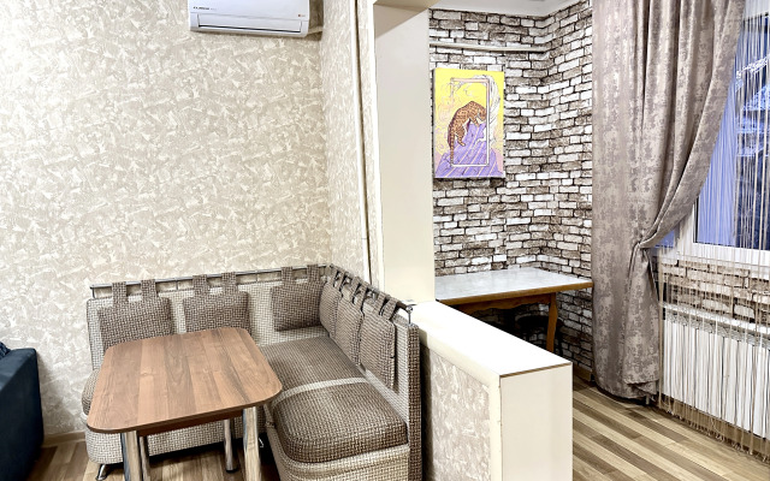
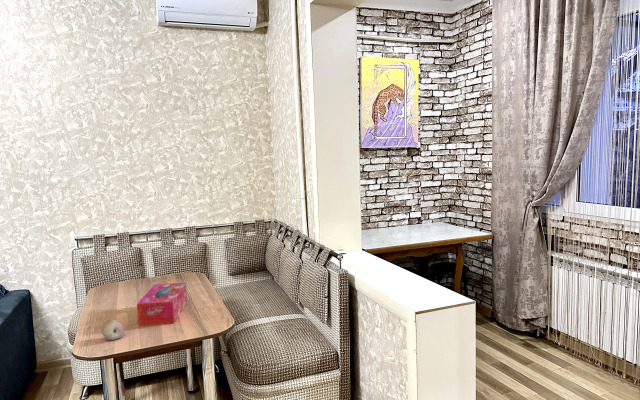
+ tissue box [136,282,188,327]
+ fruit [101,318,124,341]
